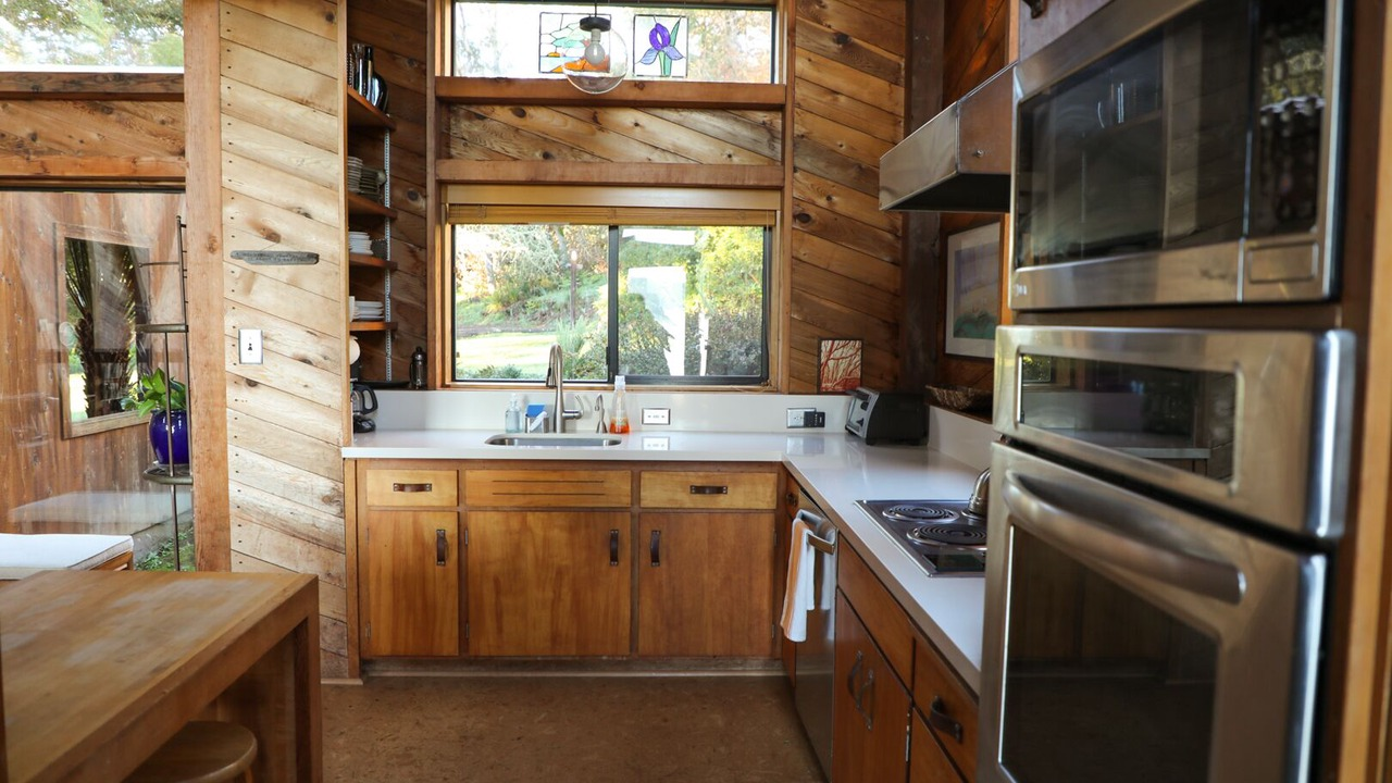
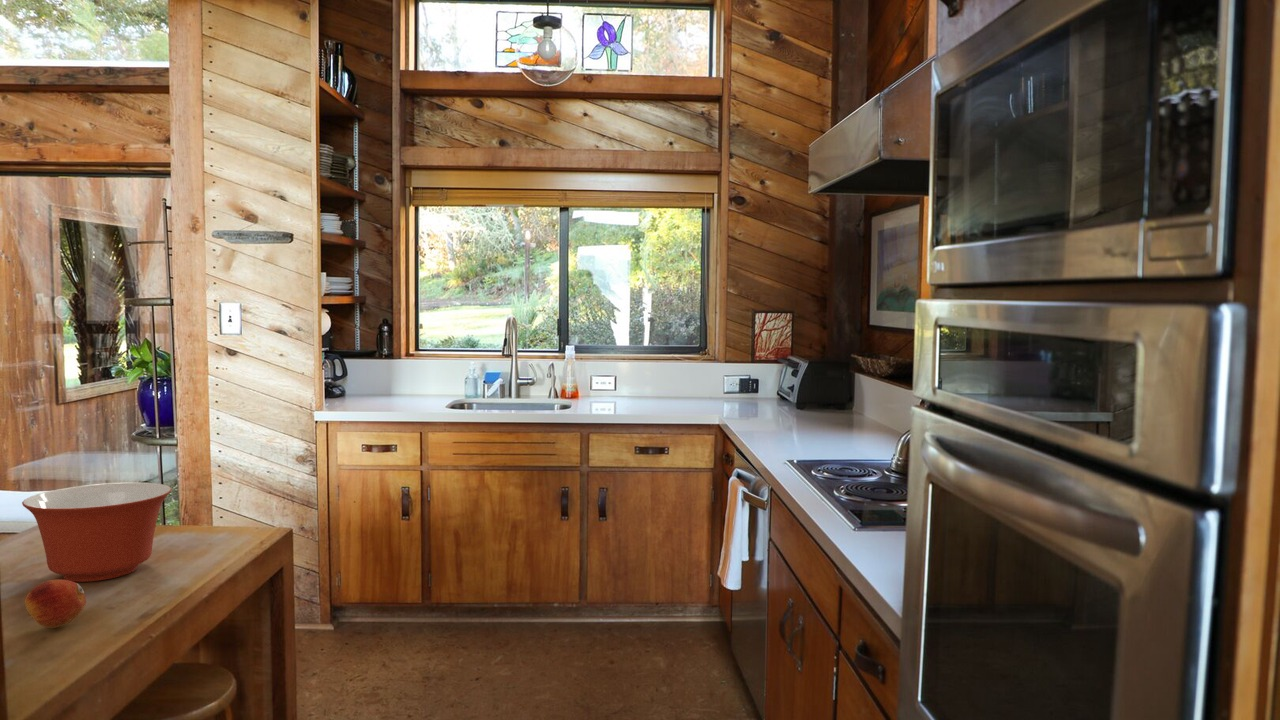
+ mixing bowl [21,481,173,583]
+ fruit [24,579,87,629]
